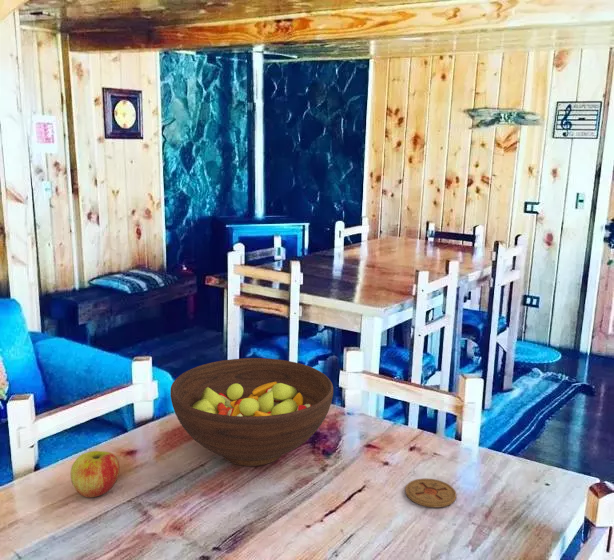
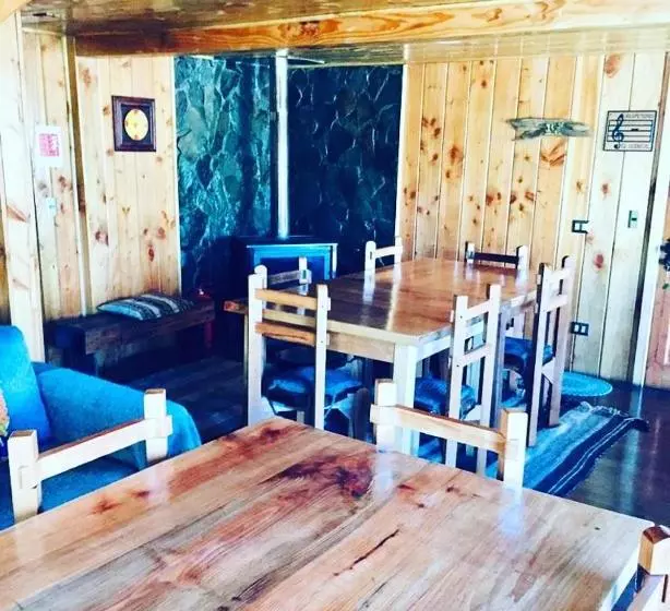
- apple [70,450,121,498]
- fruit bowl [169,357,334,467]
- coaster [404,478,457,508]
